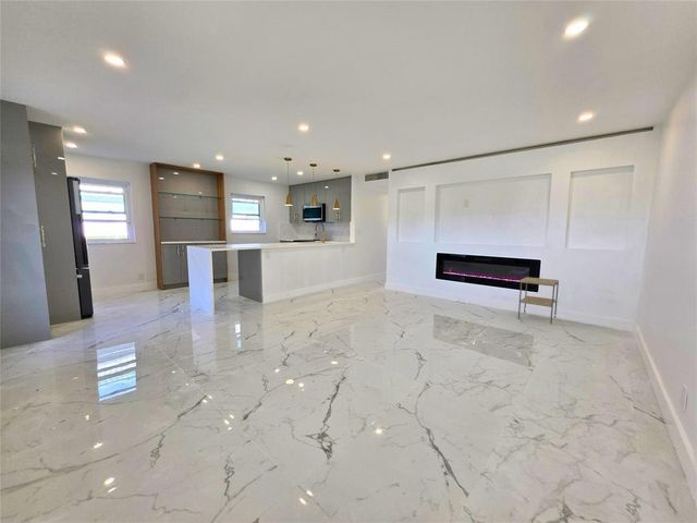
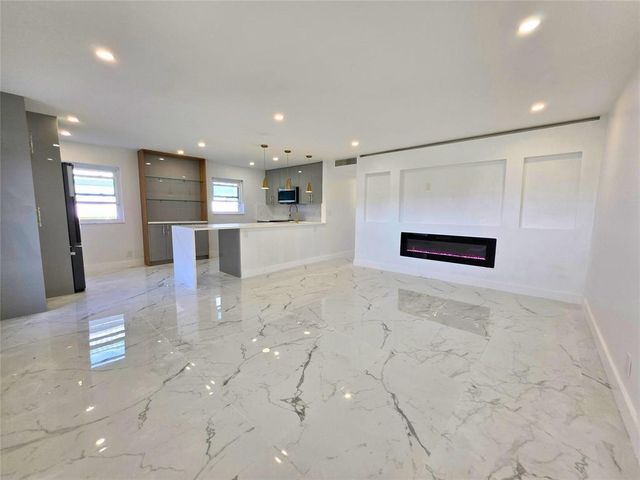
- side table [517,276,560,325]
